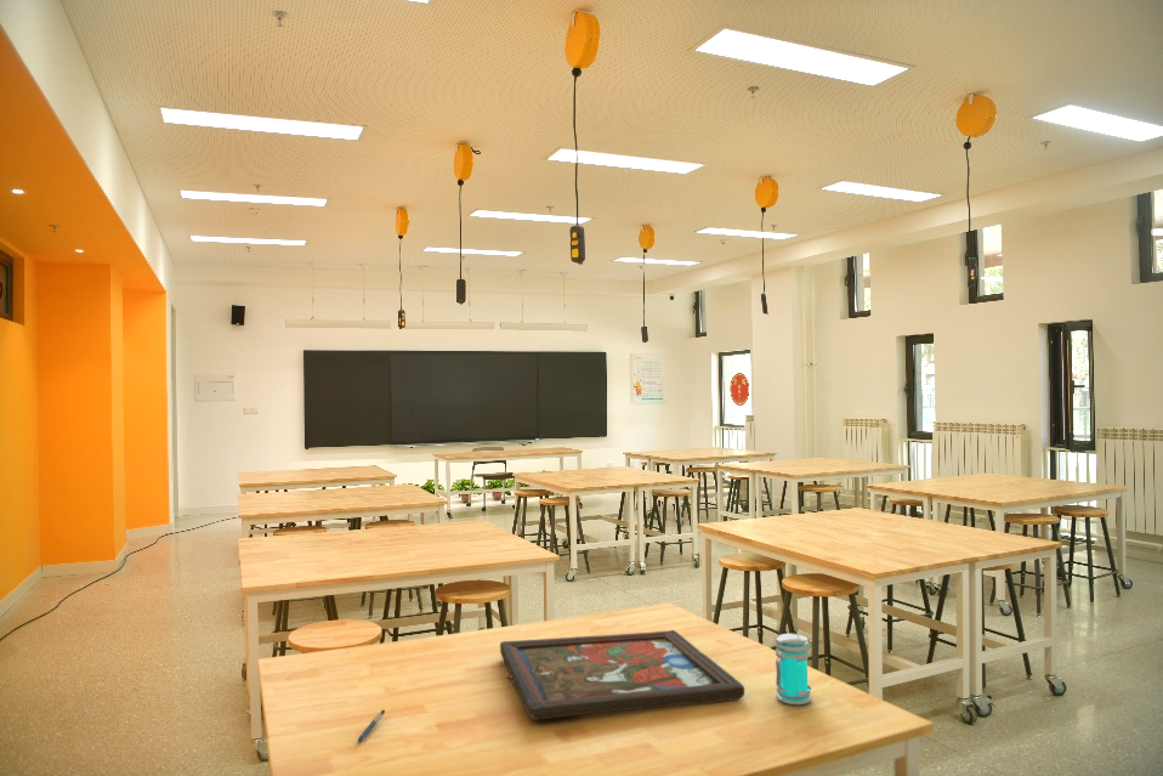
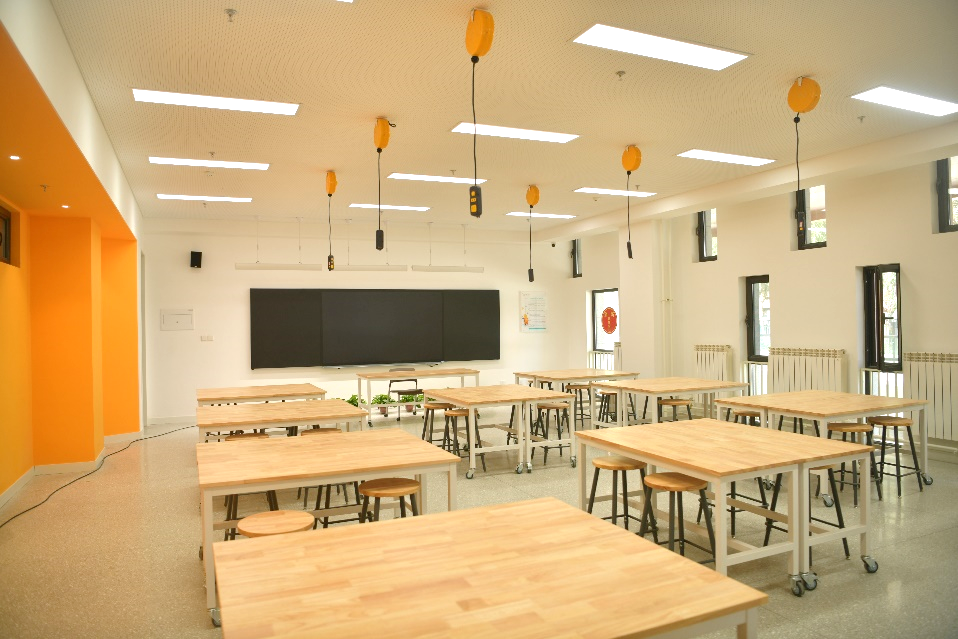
- framed painting [499,629,745,721]
- pen [357,709,386,743]
- jar [775,633,812,706]
